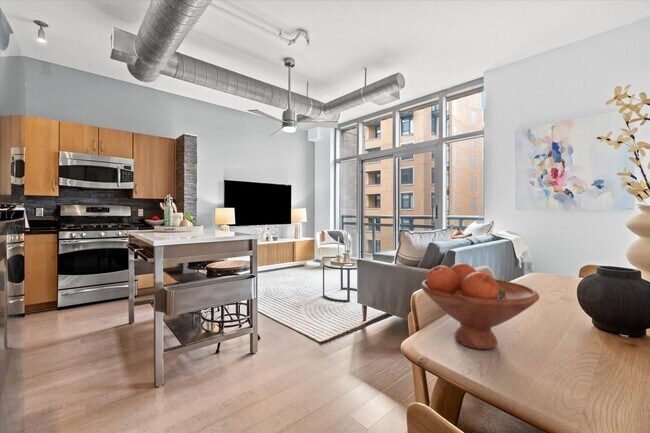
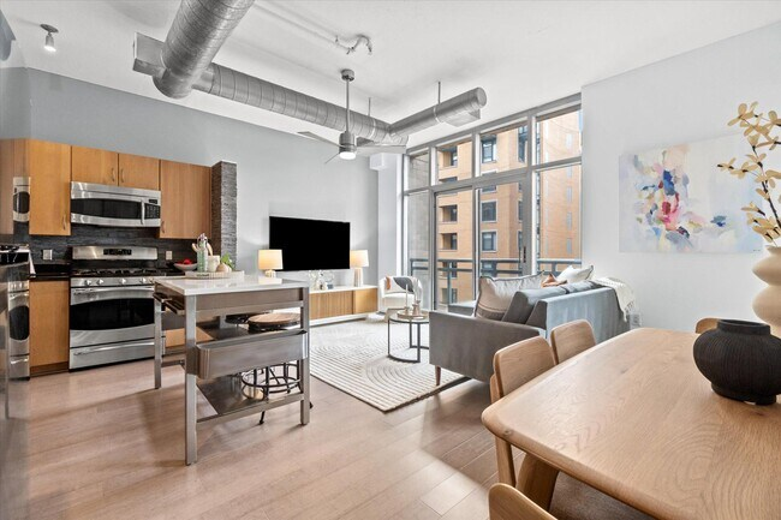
- fruit bowl [420,262,540,350]
